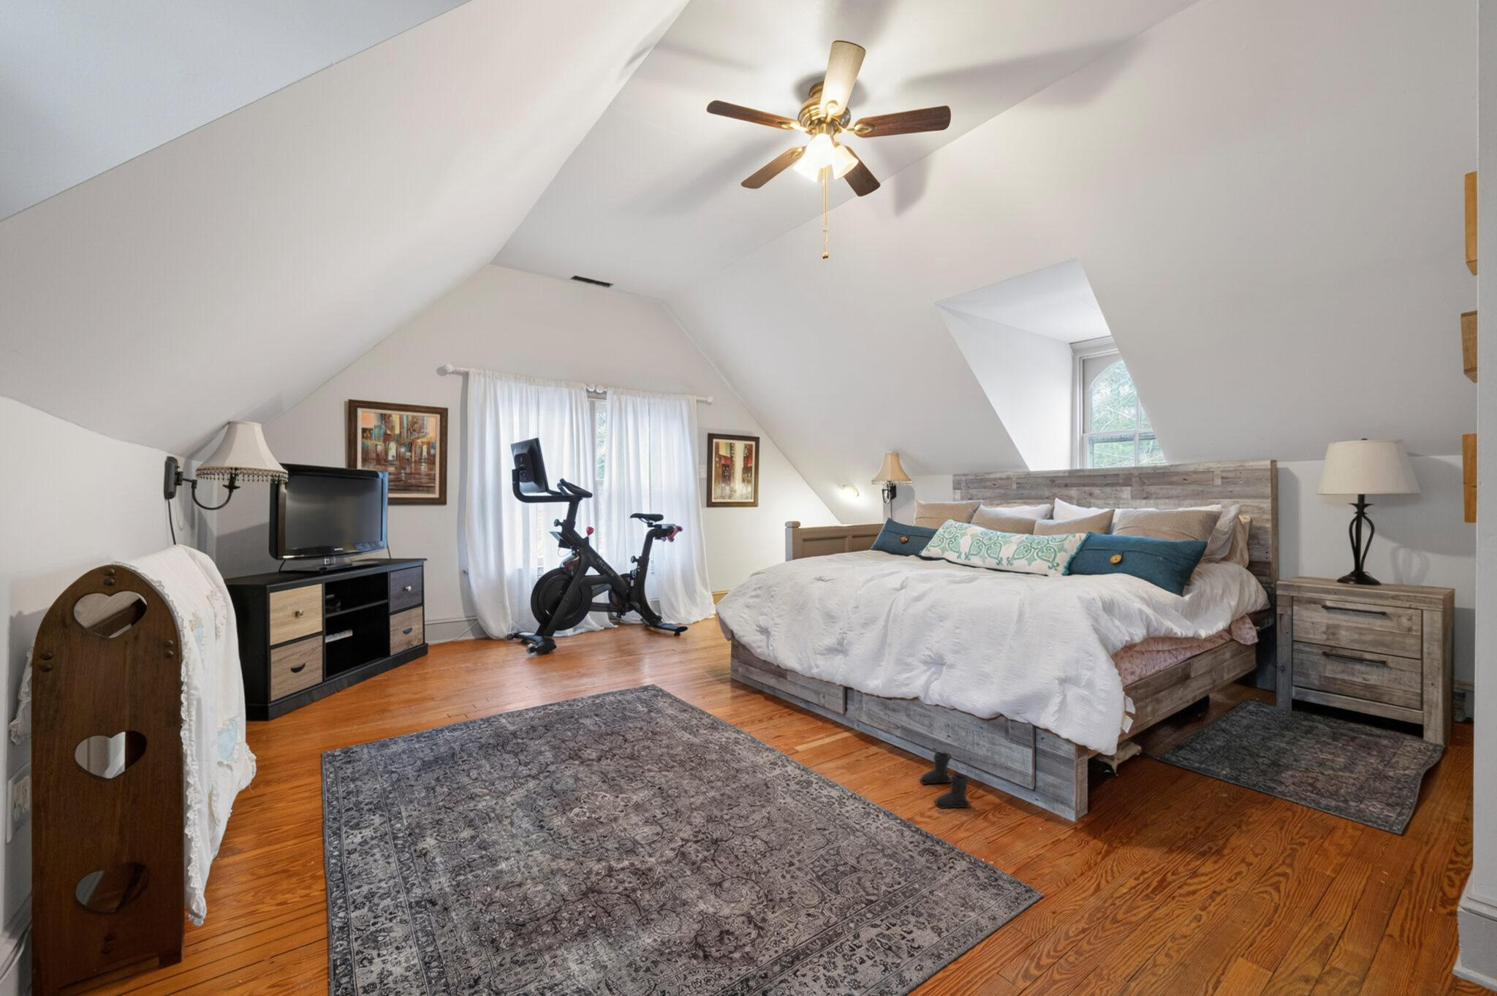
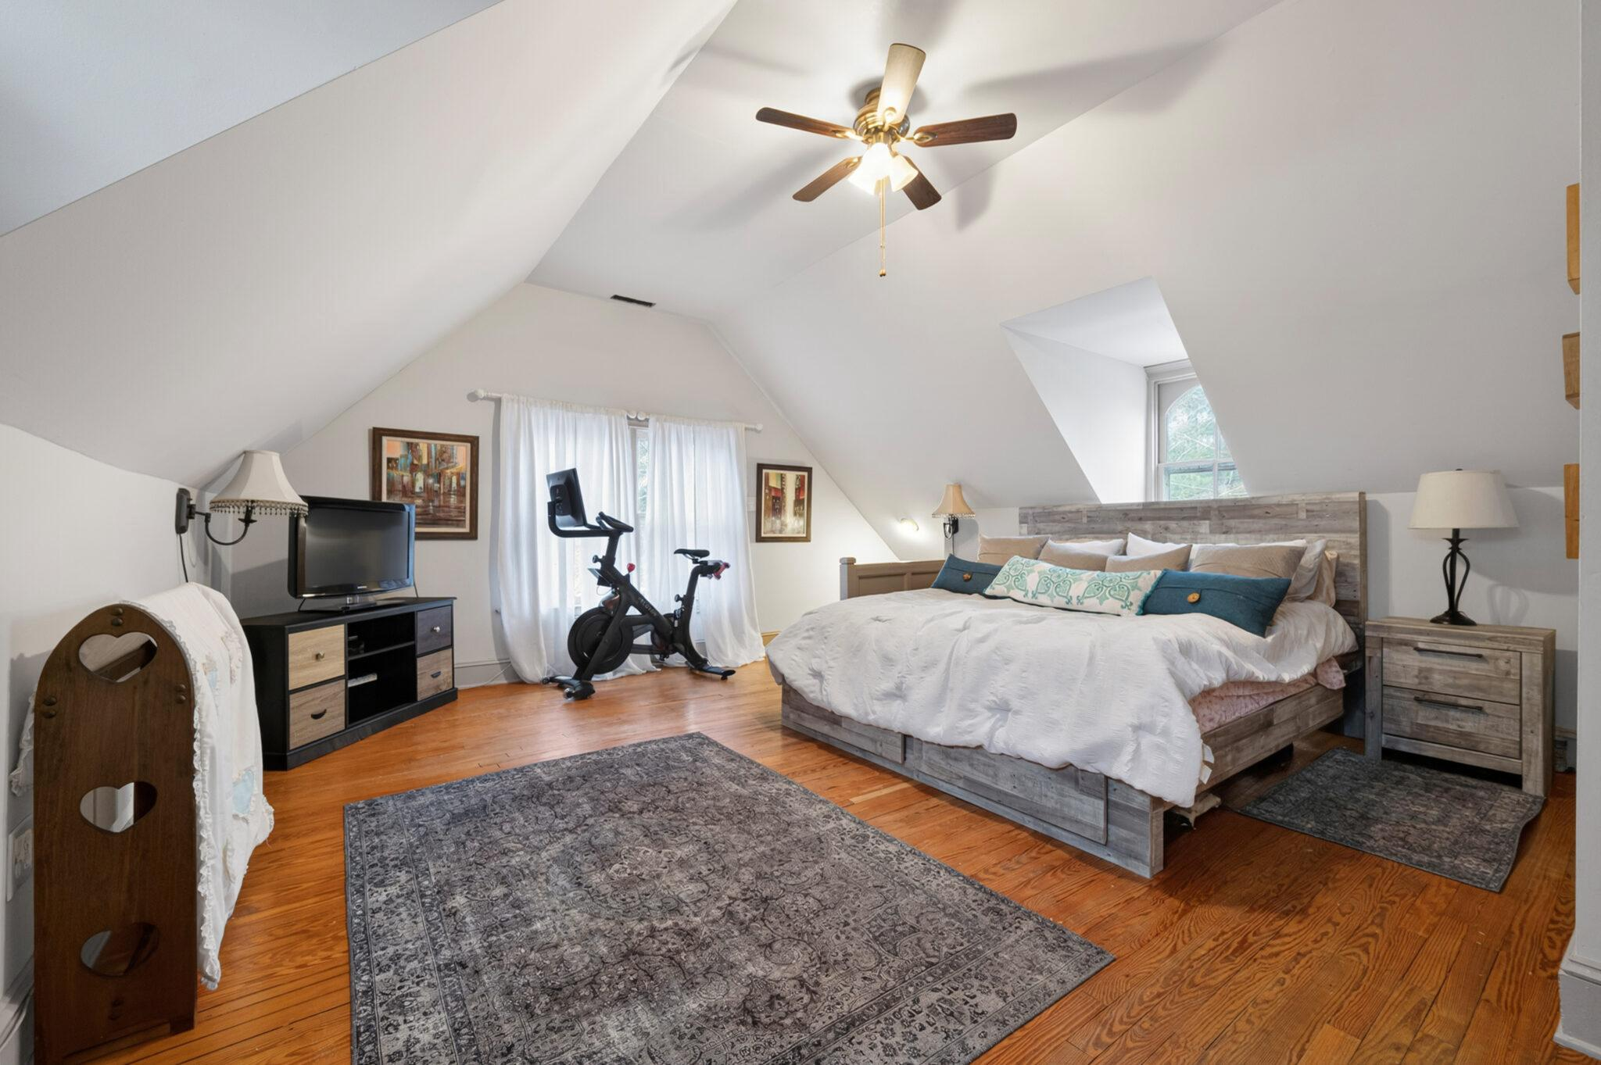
- boots [918,751,971,809]
